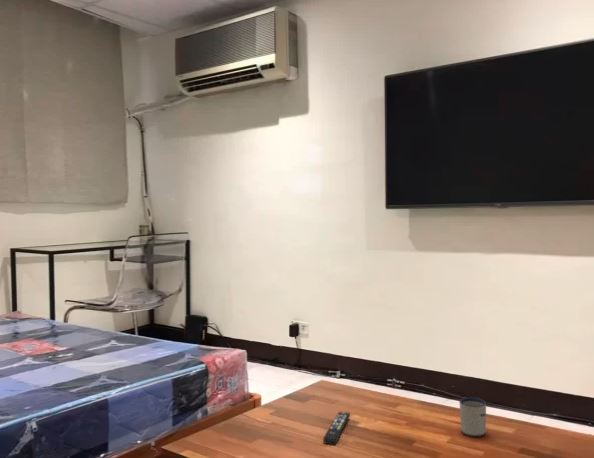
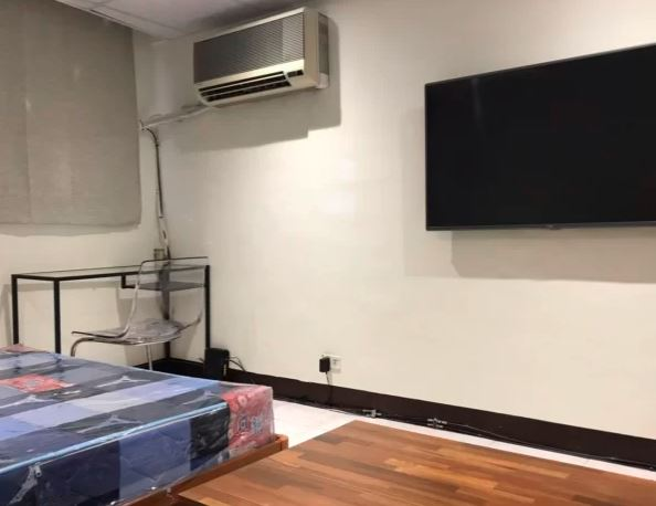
- mug [458,396,487,438]
- remote control [322,411,351,445]
